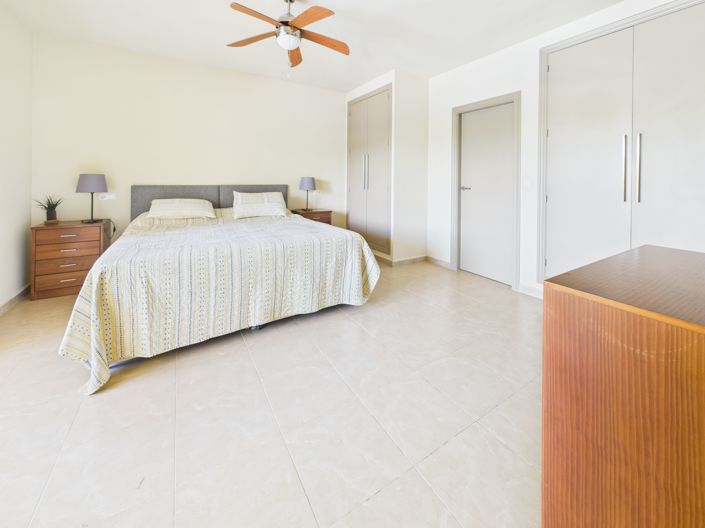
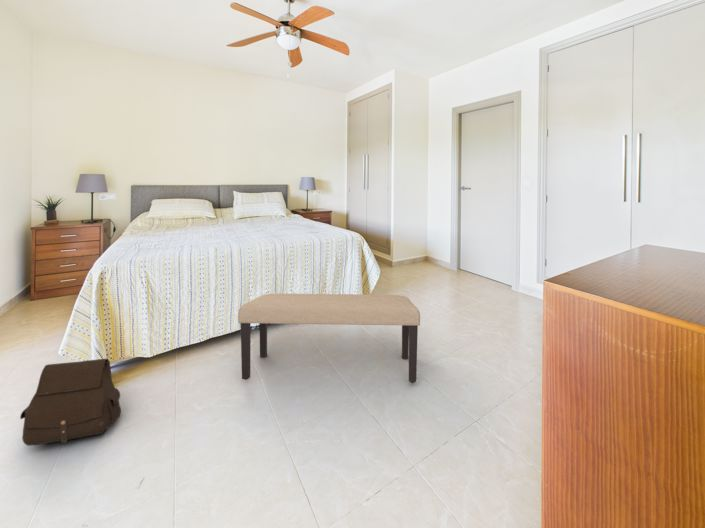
+ satchel [19,358,122,447]
+ bench [237,293,421,384]
